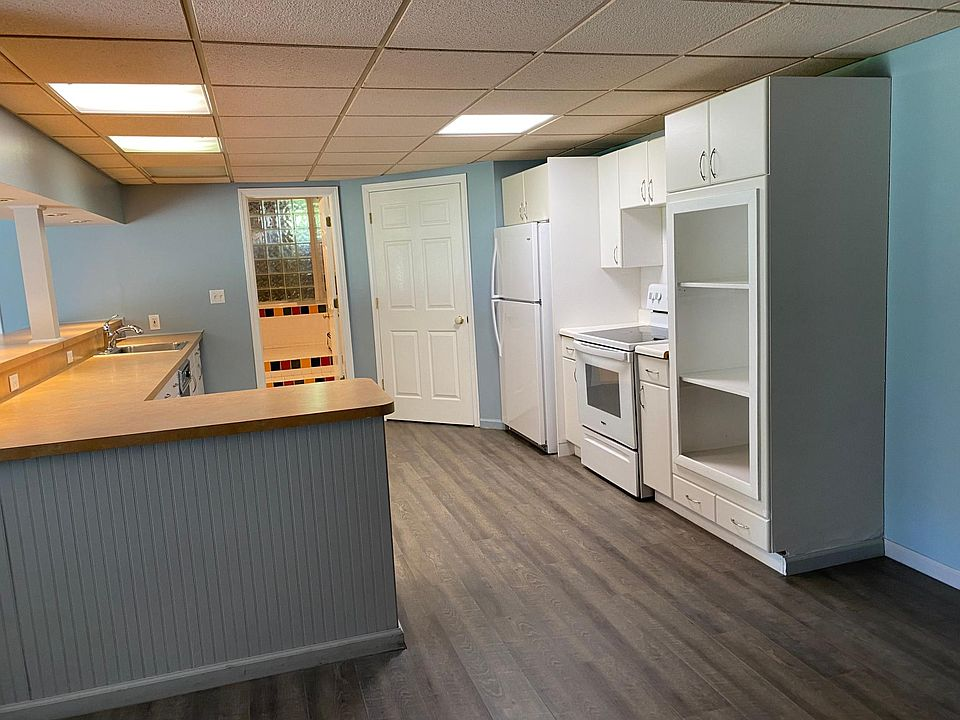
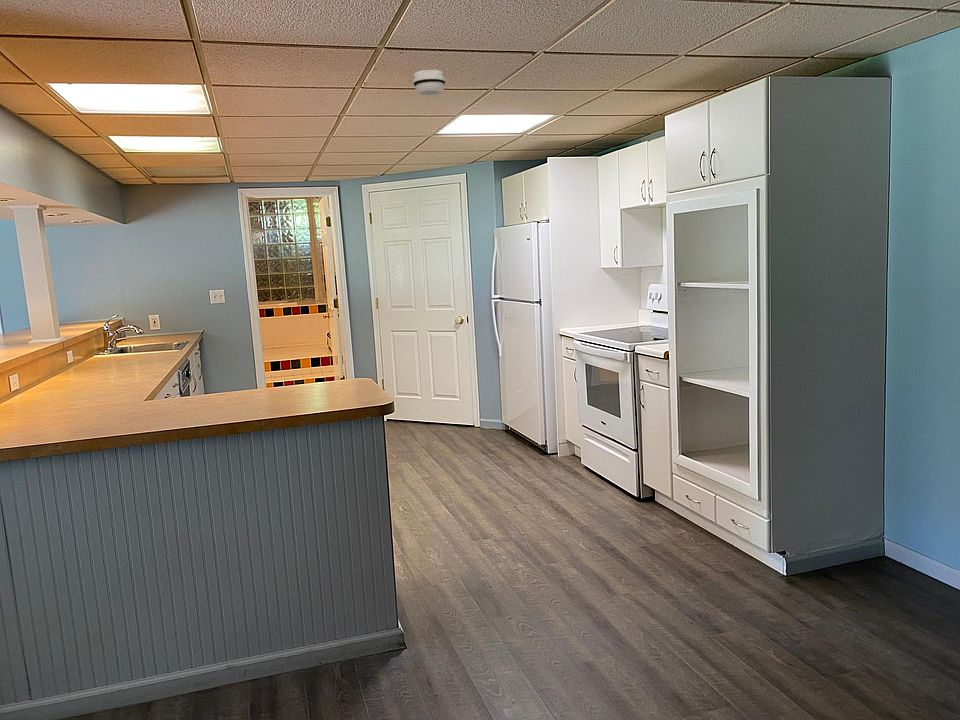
+ smoke detector [412,69,446,97]
